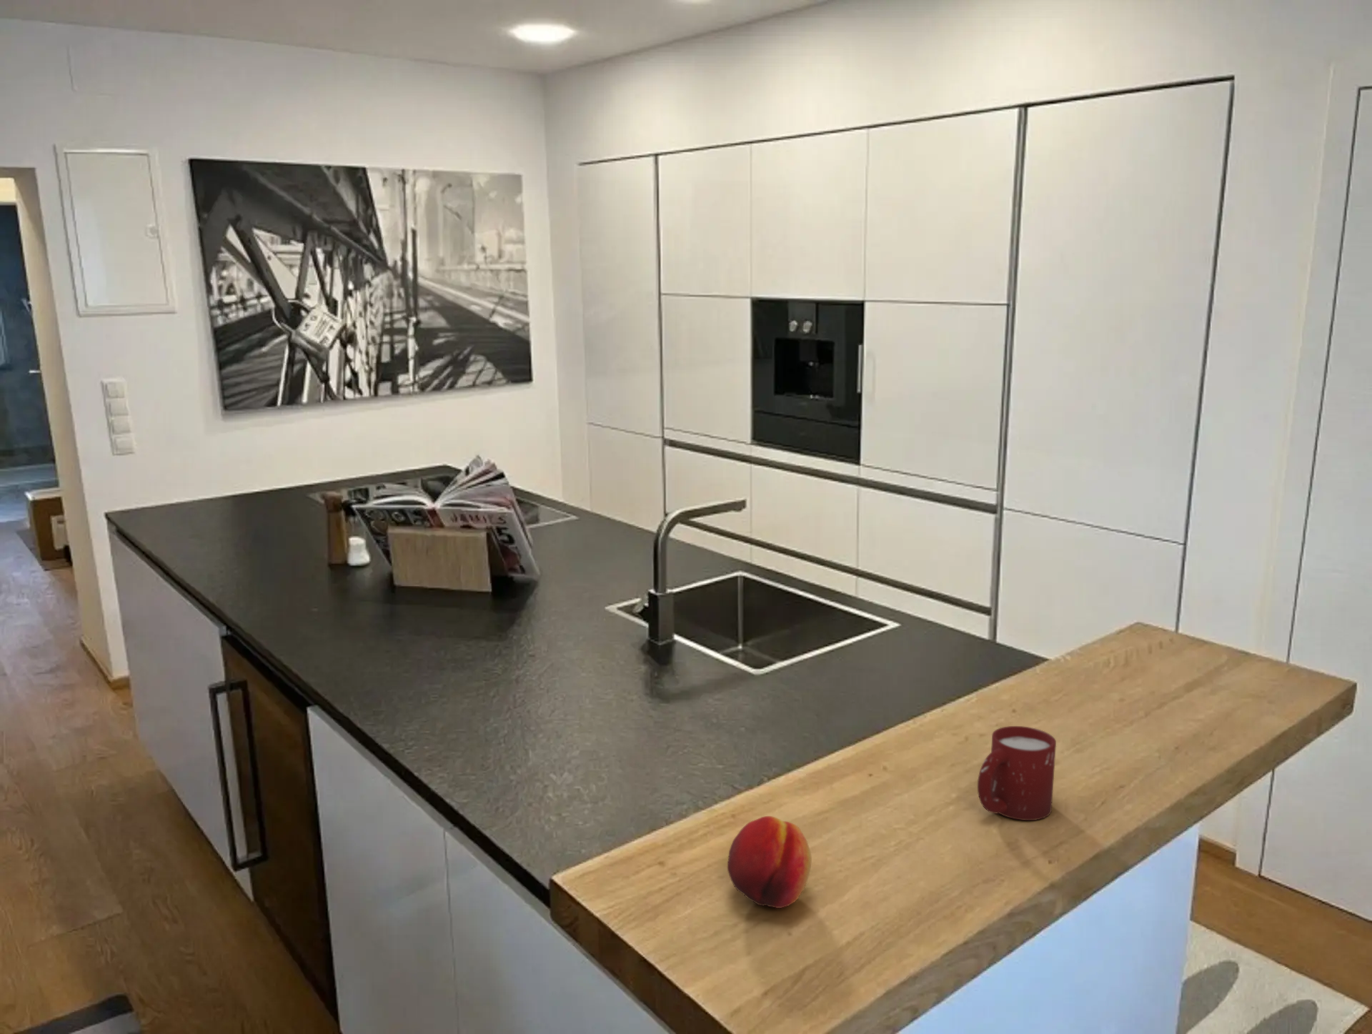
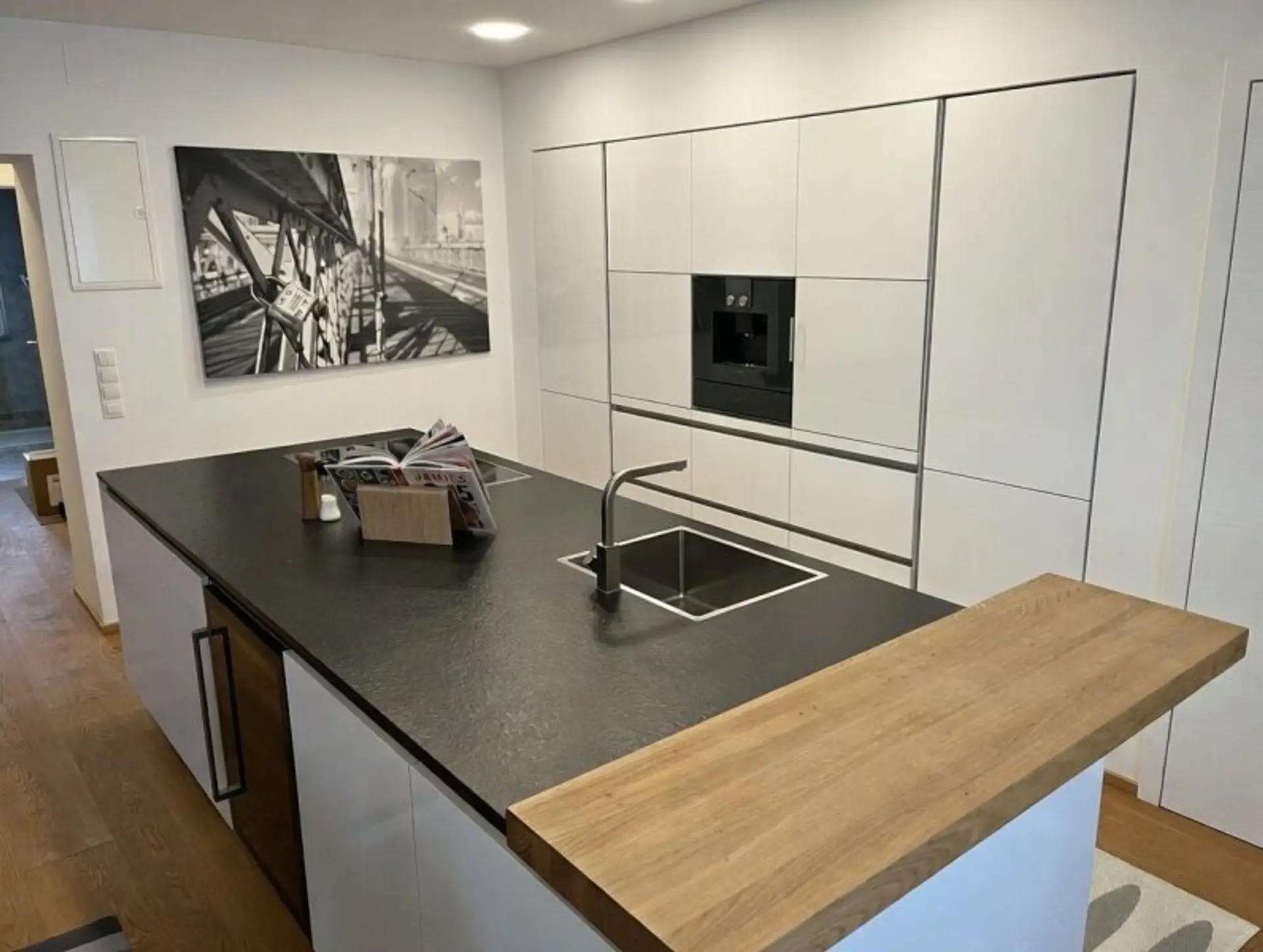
- fruit [727,816,813,909]
- cup [977,726,1057,821]
